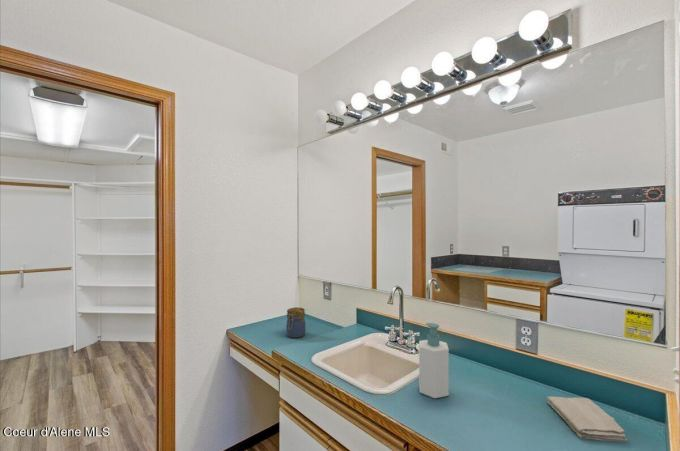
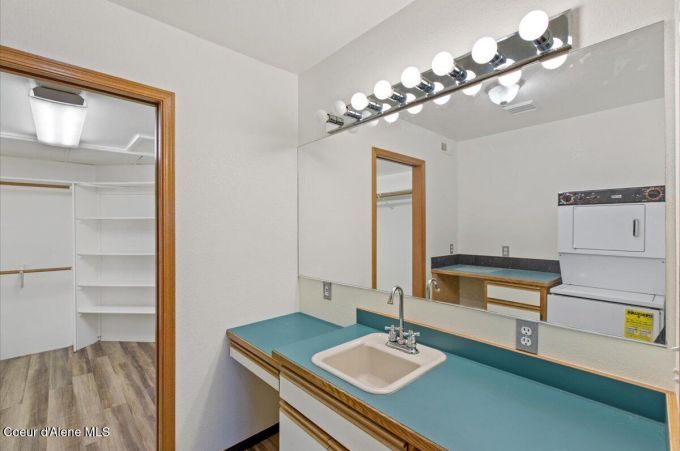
- washcloth [545,396,629,442]
- soap bottle [418,322,450,399]
- jar [285,306,307,339]
